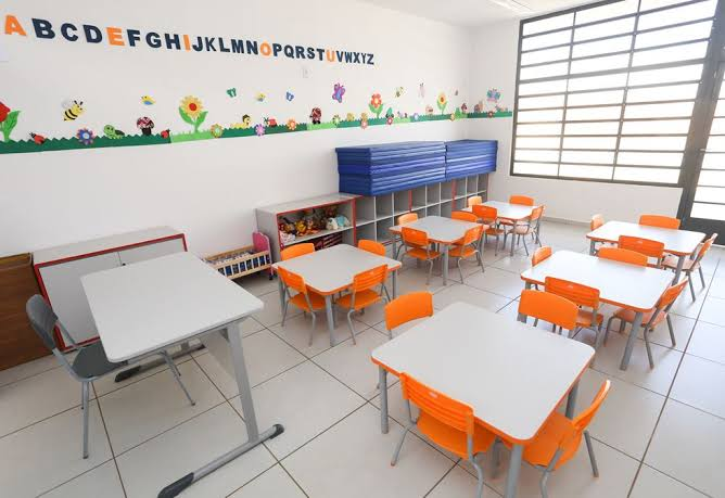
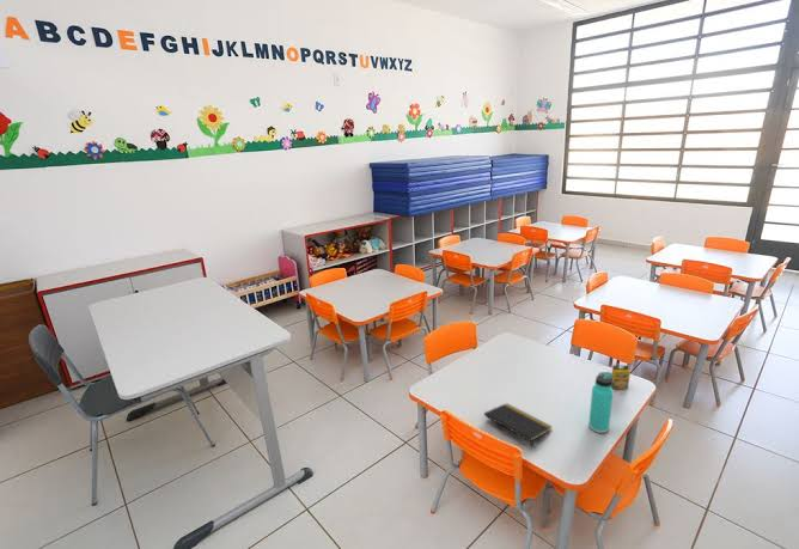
+ crayon box [611,365,632,390]
+ thermos bottle [587,371,615,434]
+ notepad [483,402,553,450]
